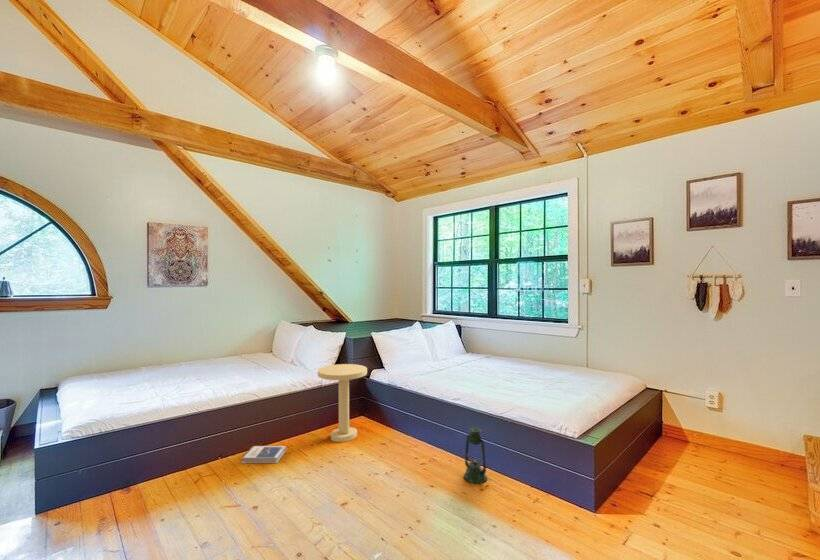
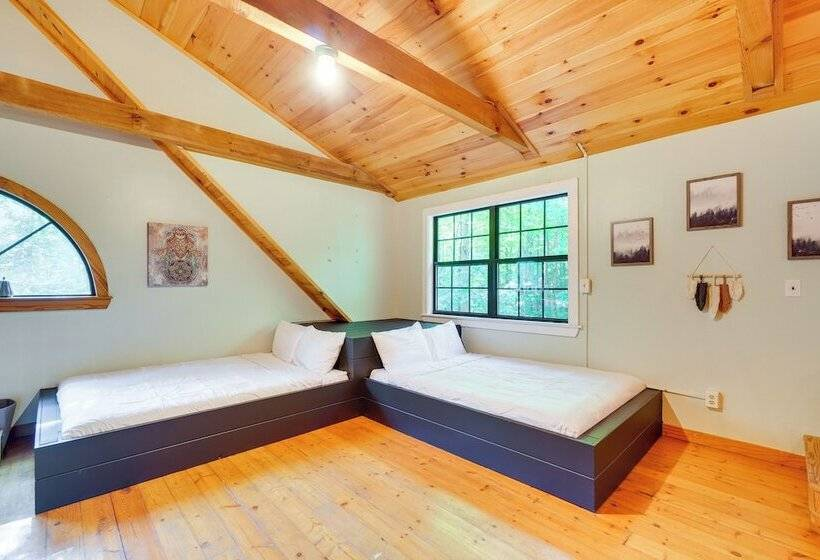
- side table [317,363,368,443]
- hardback book [240,445,287,464]
- lantern [460,426,488,484]
